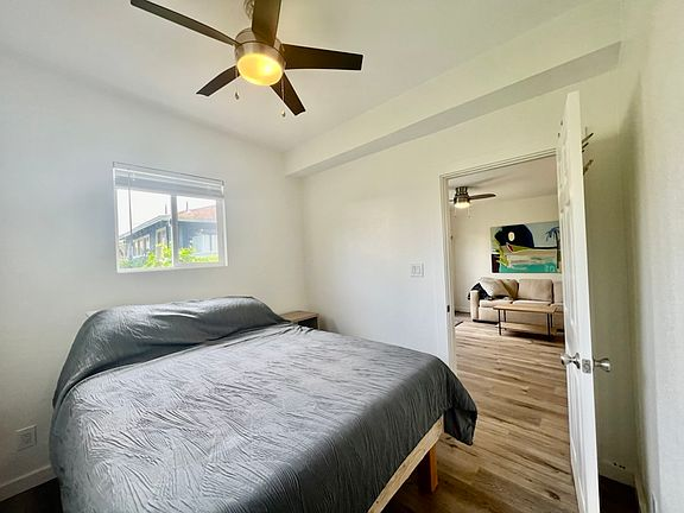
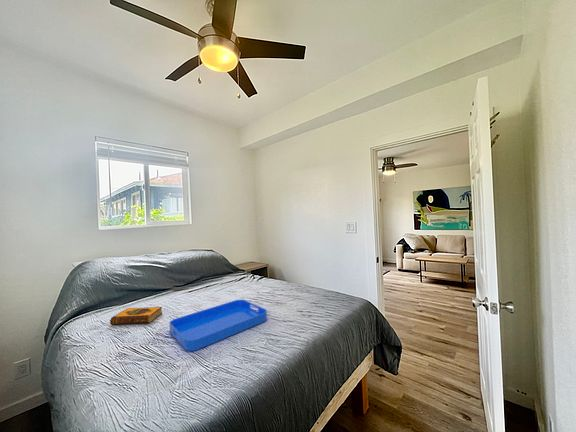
+ serving tray [168,299,268,352]
+ hardback book [109,306,163,326]
